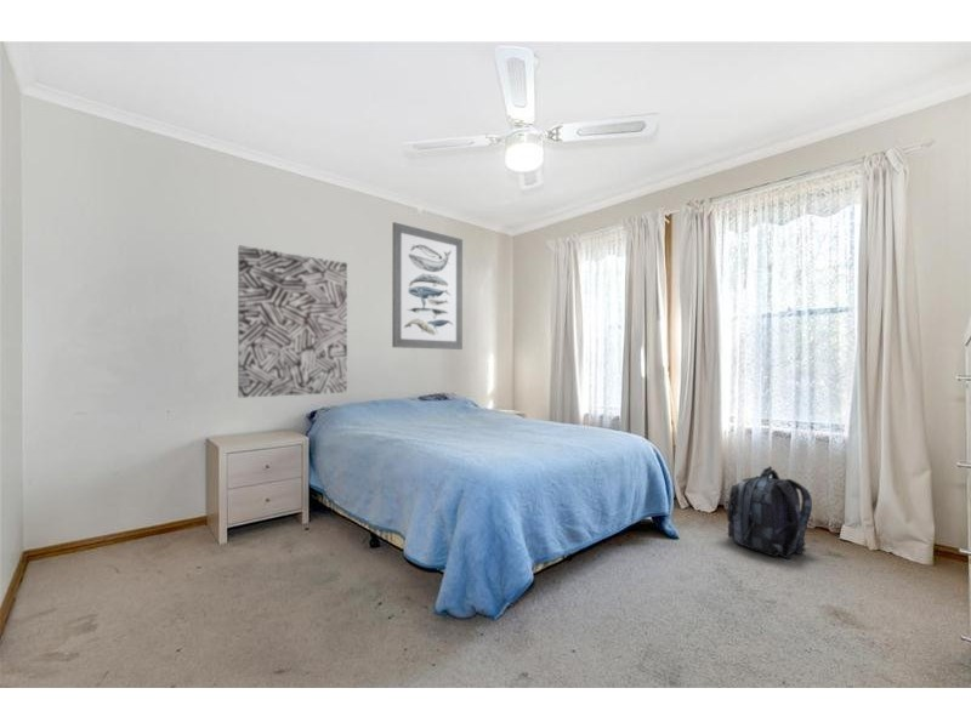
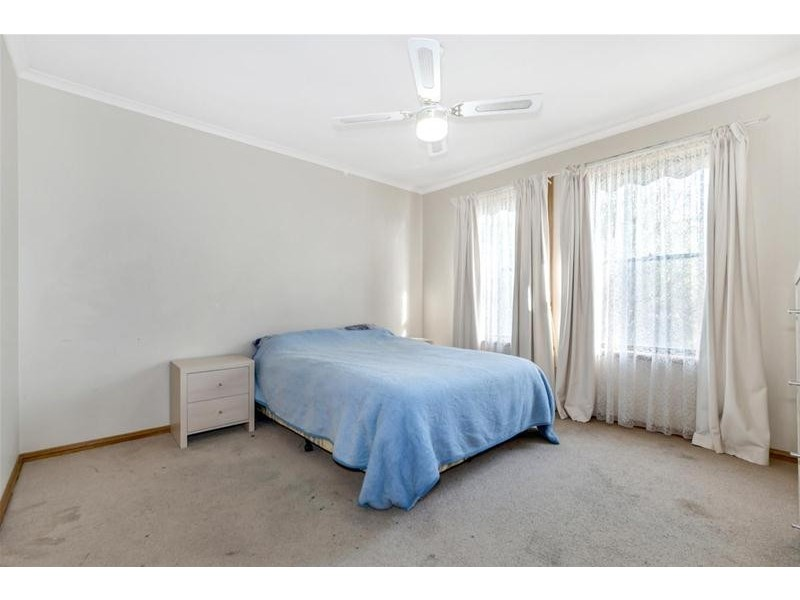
- wall art [391,221,464,351]
- wall art [237,245,348,399]
- backpack [726,465,813,561]
